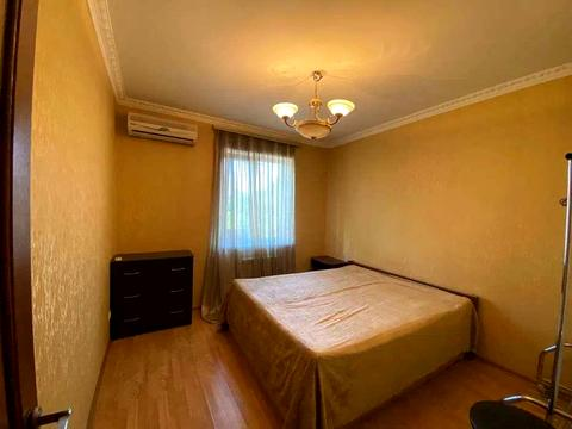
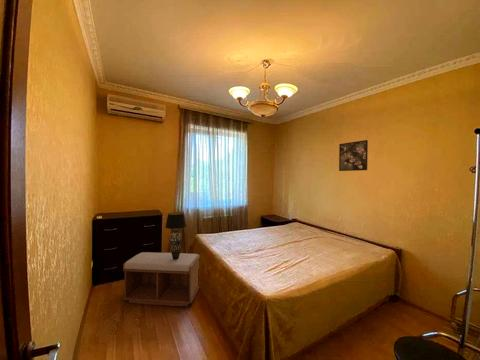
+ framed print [338,139,369,172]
+ table lamp [164,211,187,260]
+ bench [122,251,201,308]
